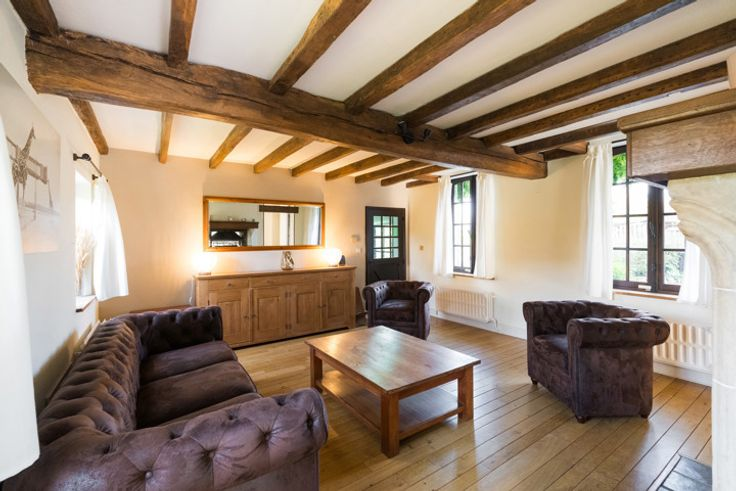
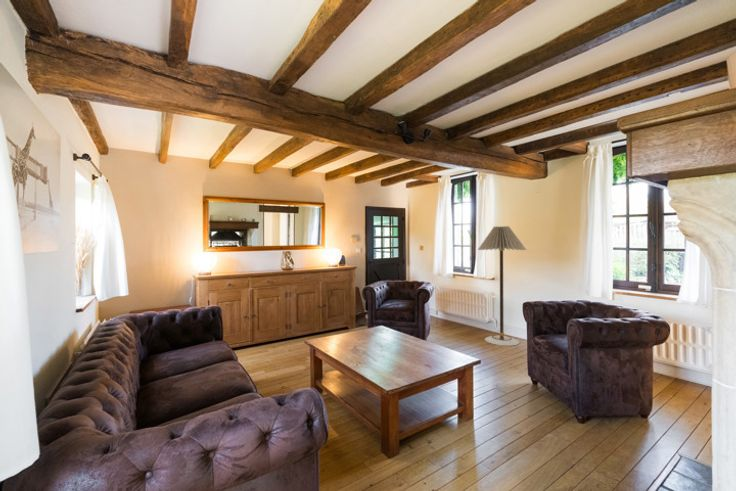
+ floor lamp [477,225,527,347]
